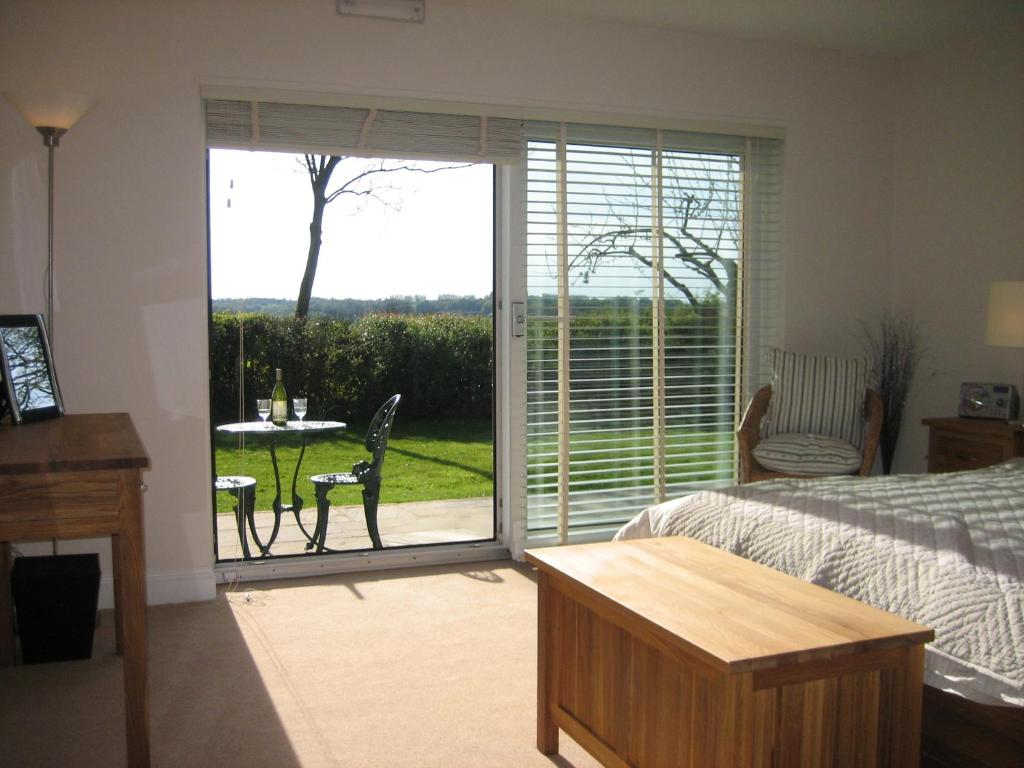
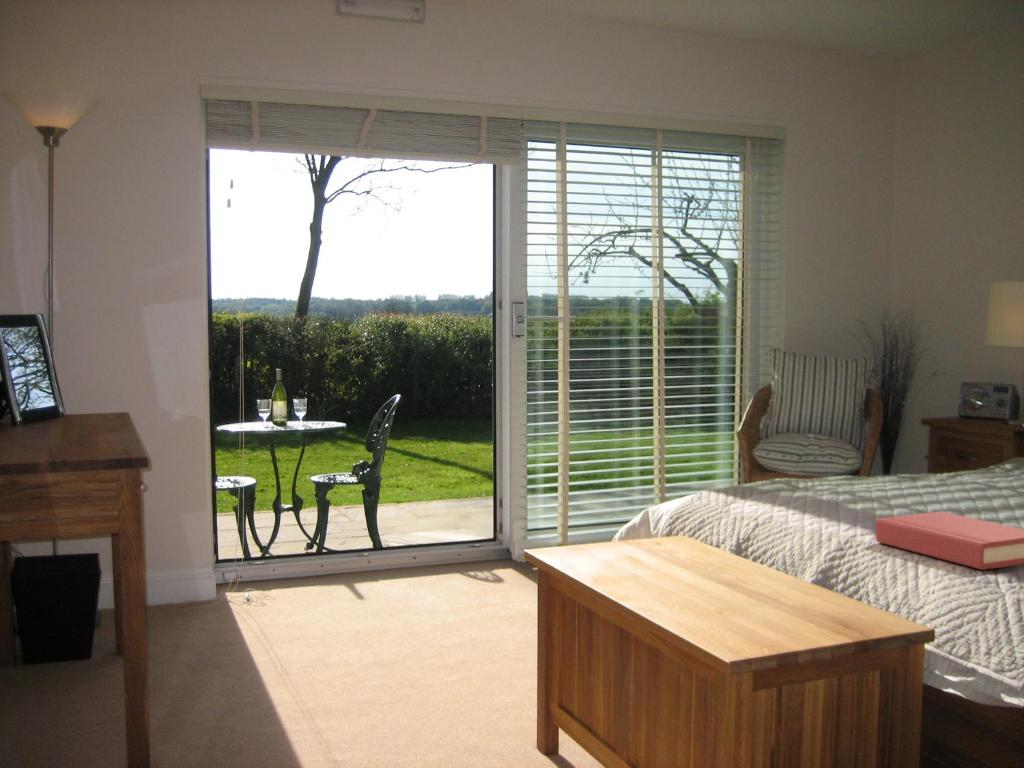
+ hardback book [875,511,1024,571]
